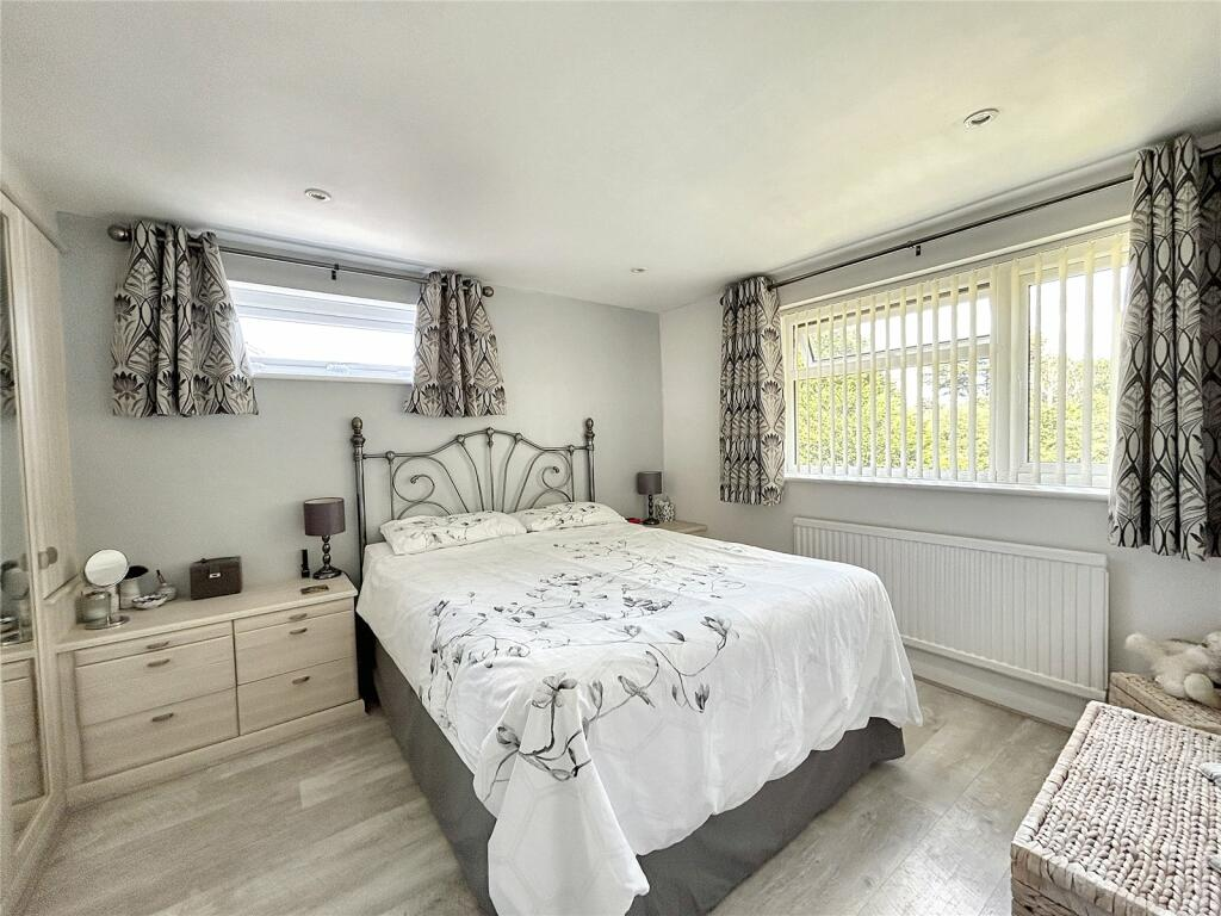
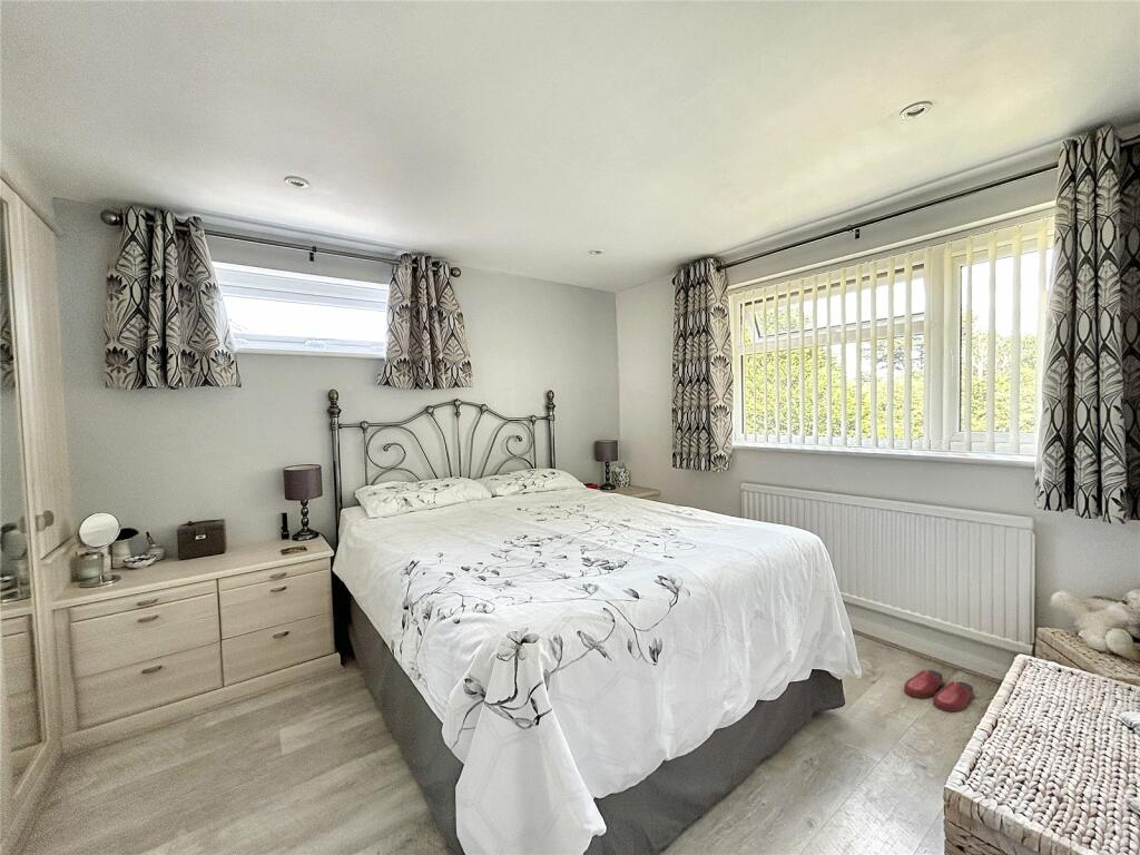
+ slippers [903,669,974,714]
